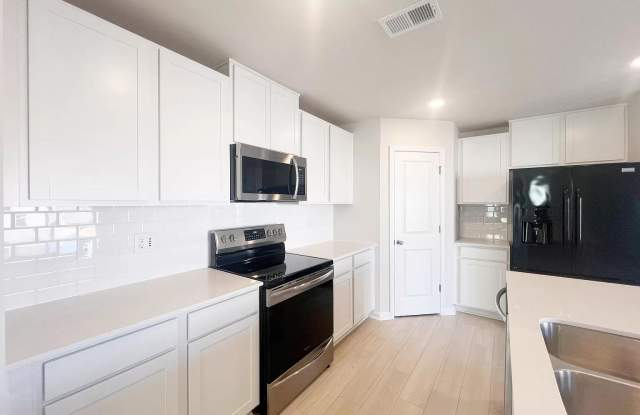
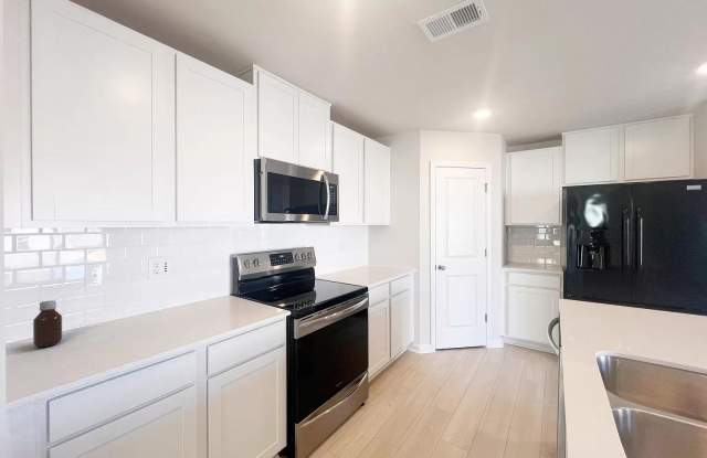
+ bottle [32,299,63,348]
